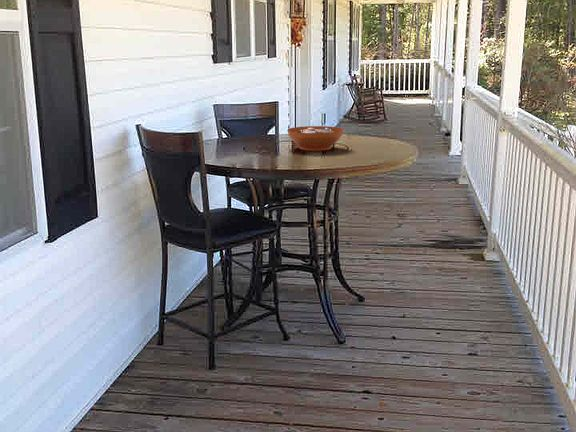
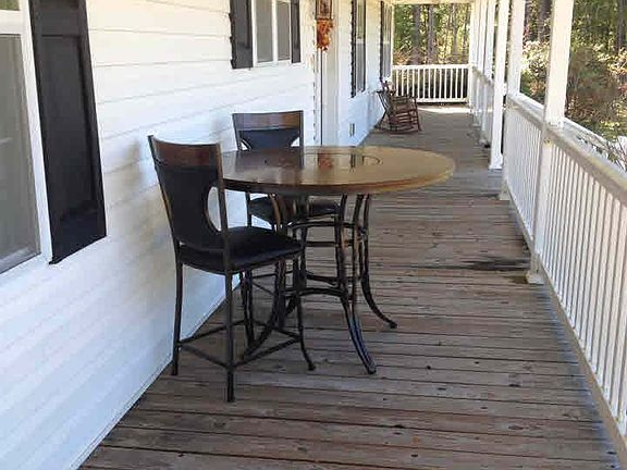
- decorative bowl [286,125,345,152]
